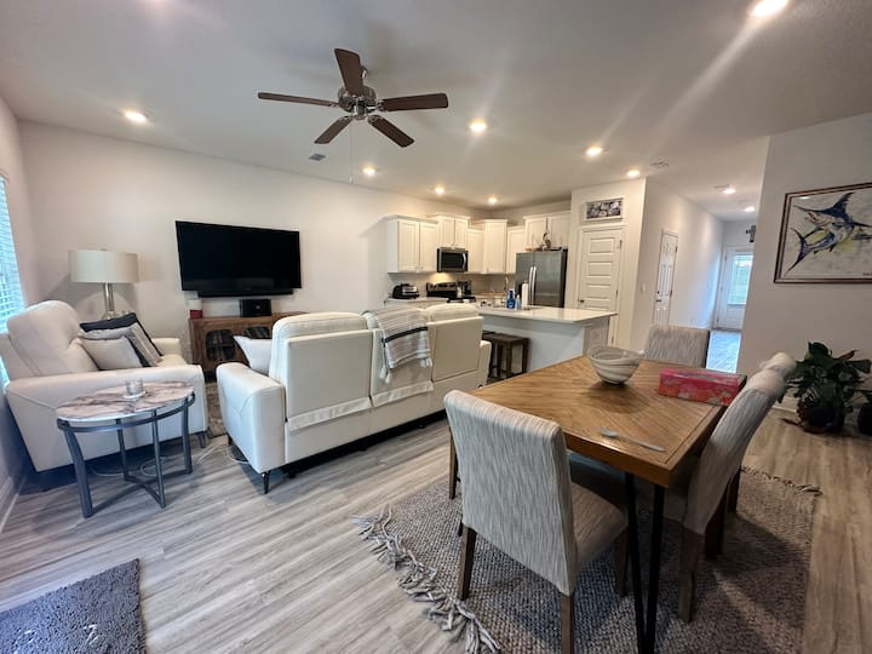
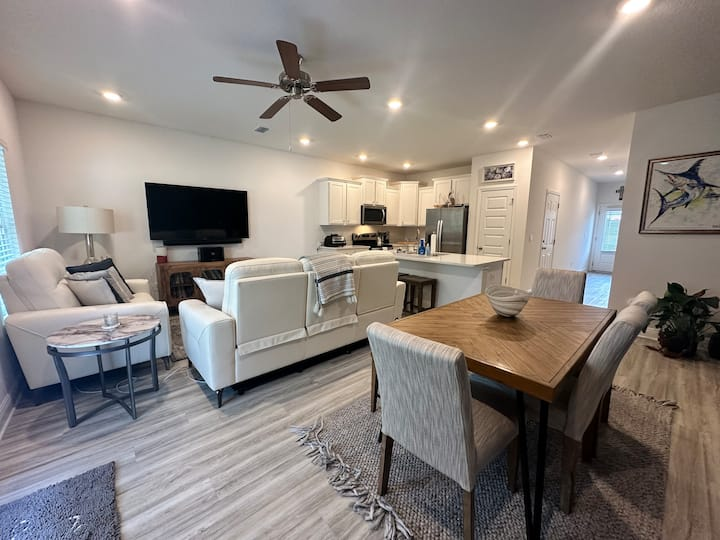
- tissue box [658,367,740,408]
- spoon [597,428,665,452]
